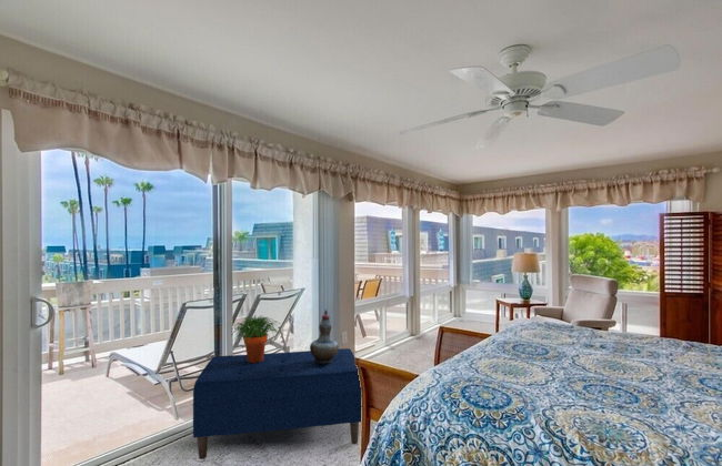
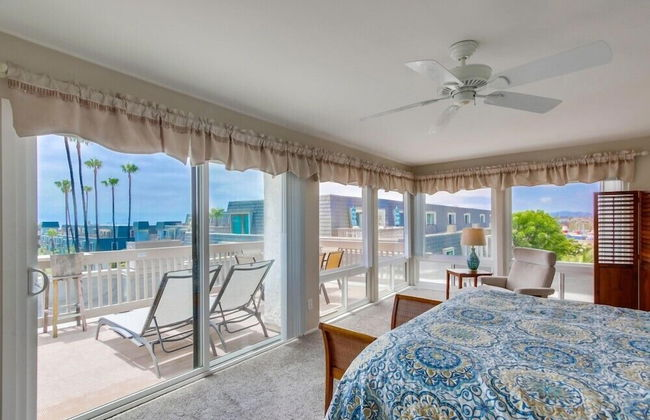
- bench [192,347,363,460]
- decorative vase [309,308,340,364]
- potted plant [230,314,283,363]
